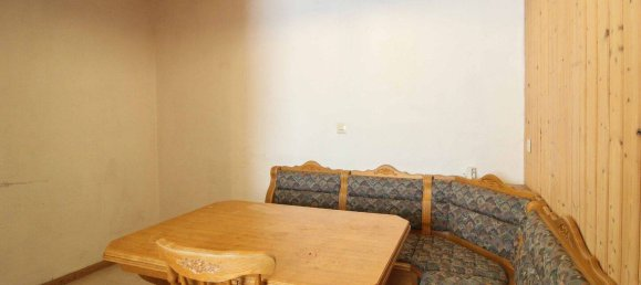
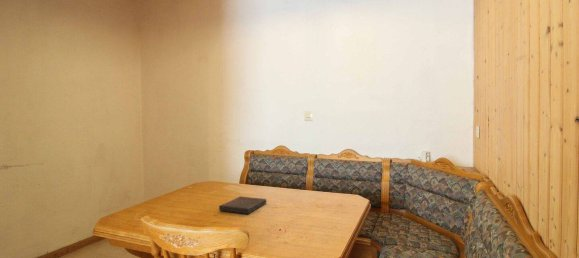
+ book [218,195,267,215]
